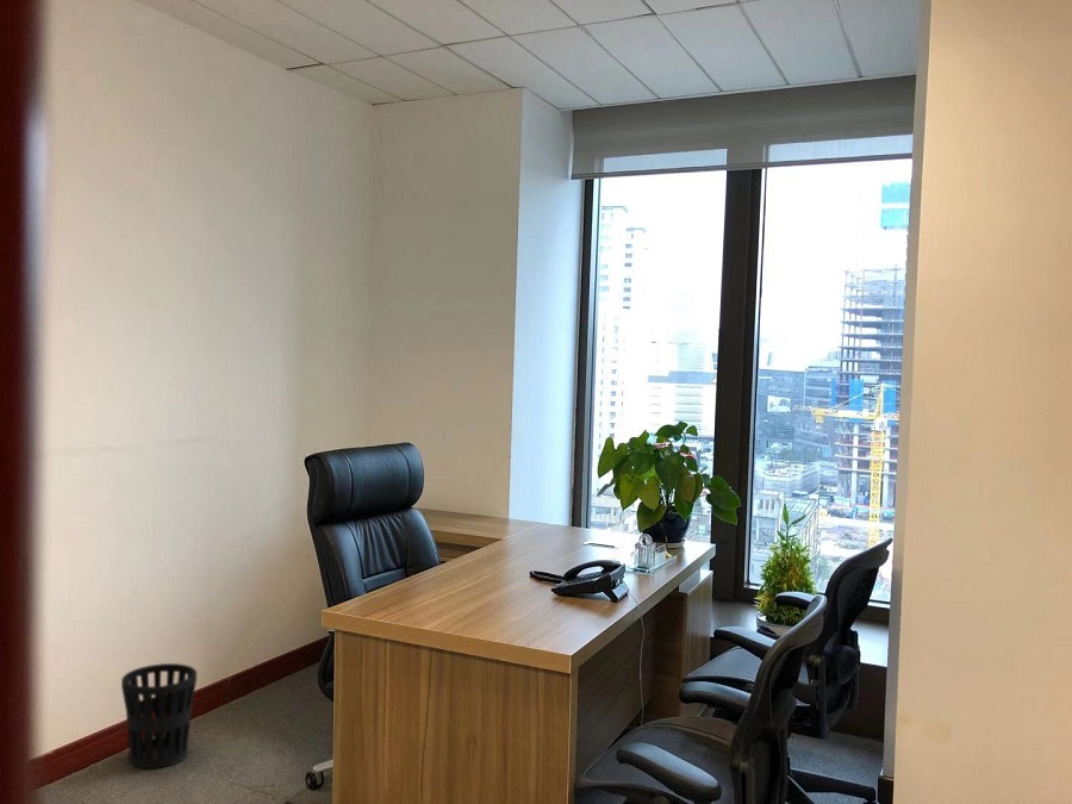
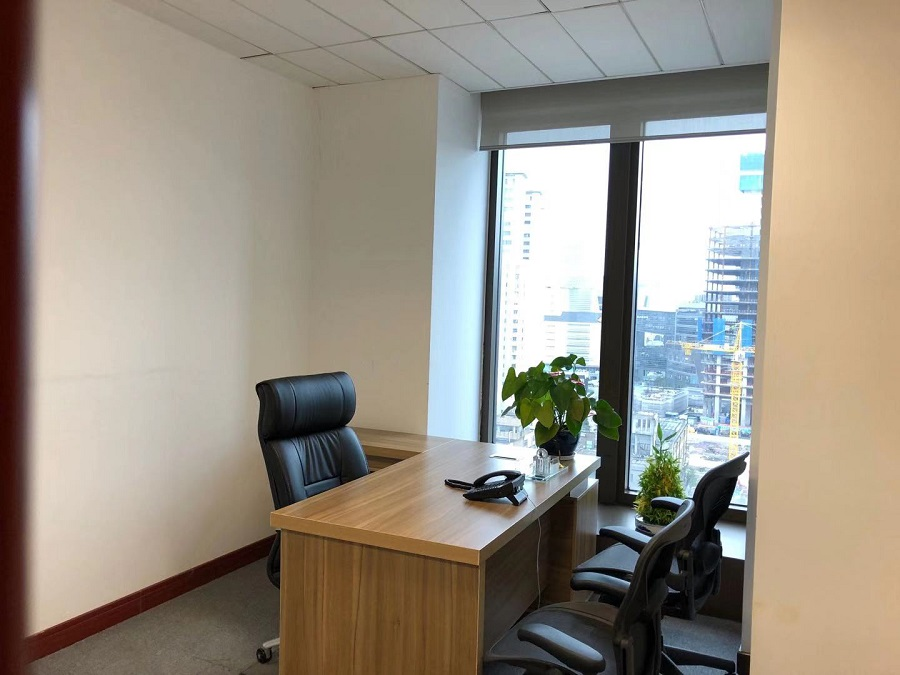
- wastebasket [120,662,198,769]
